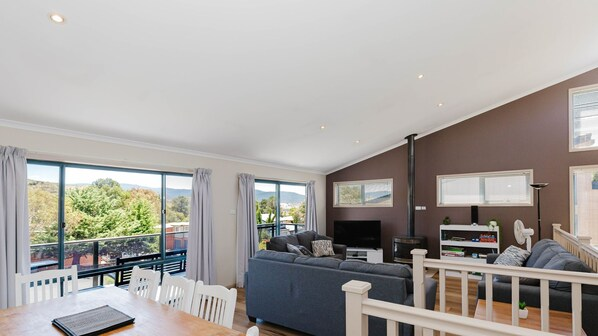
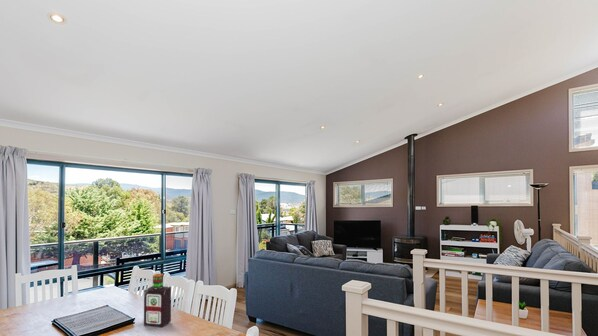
+ bottle [143,273,172,328]
